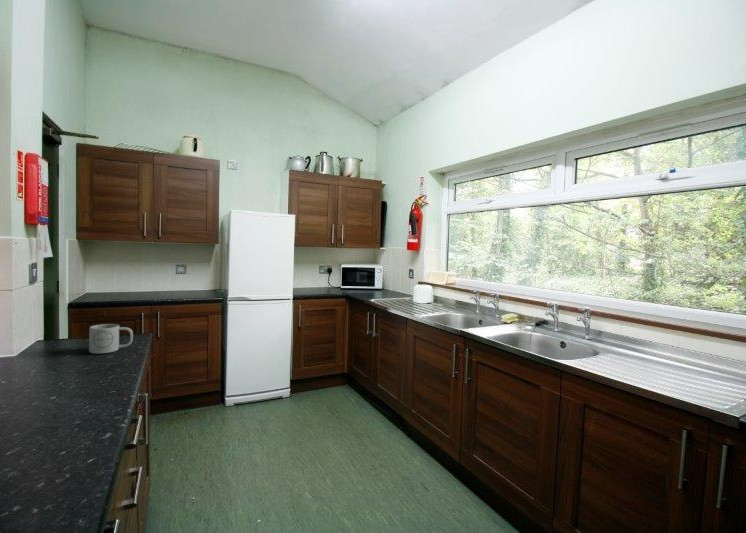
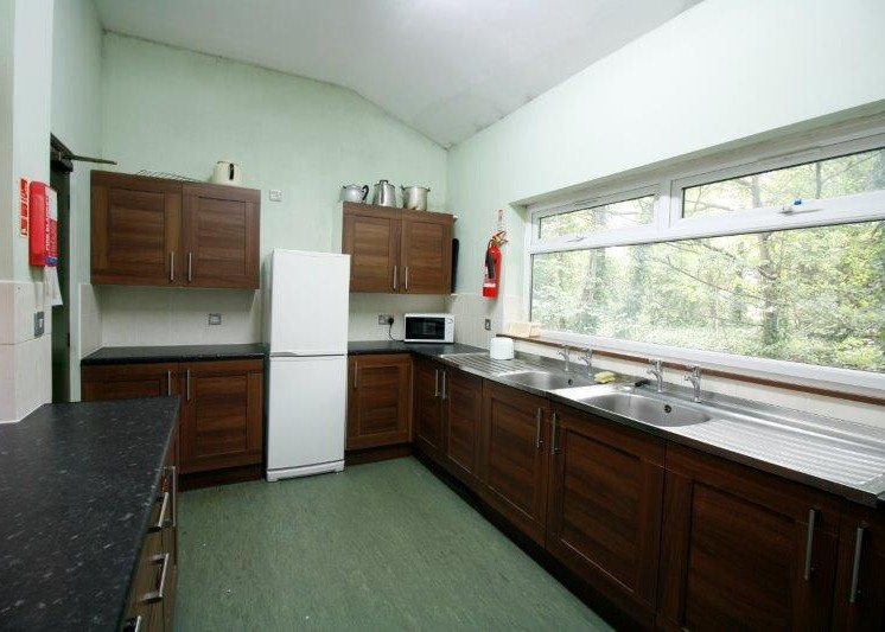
- mug [88,323,134,355]
